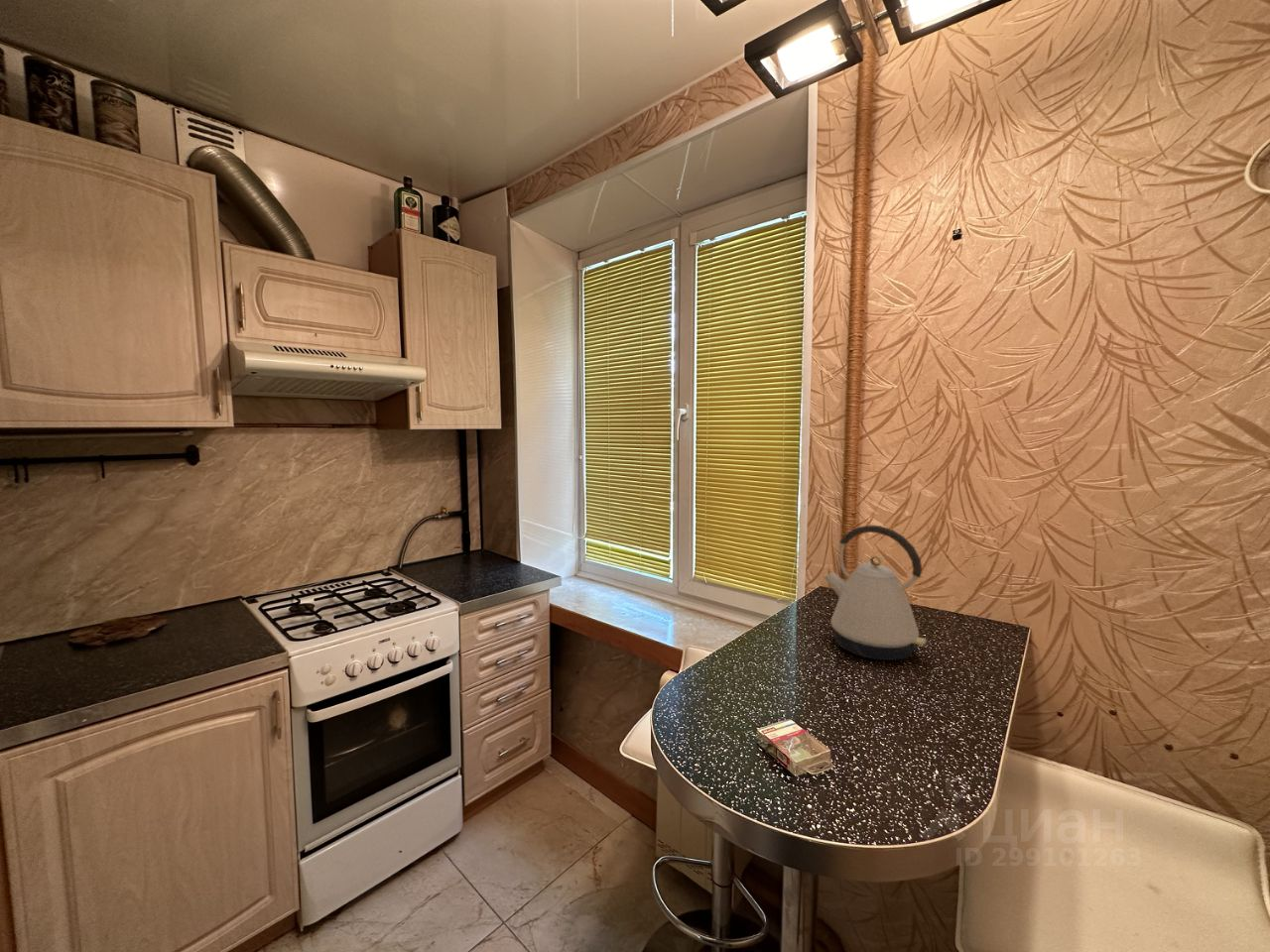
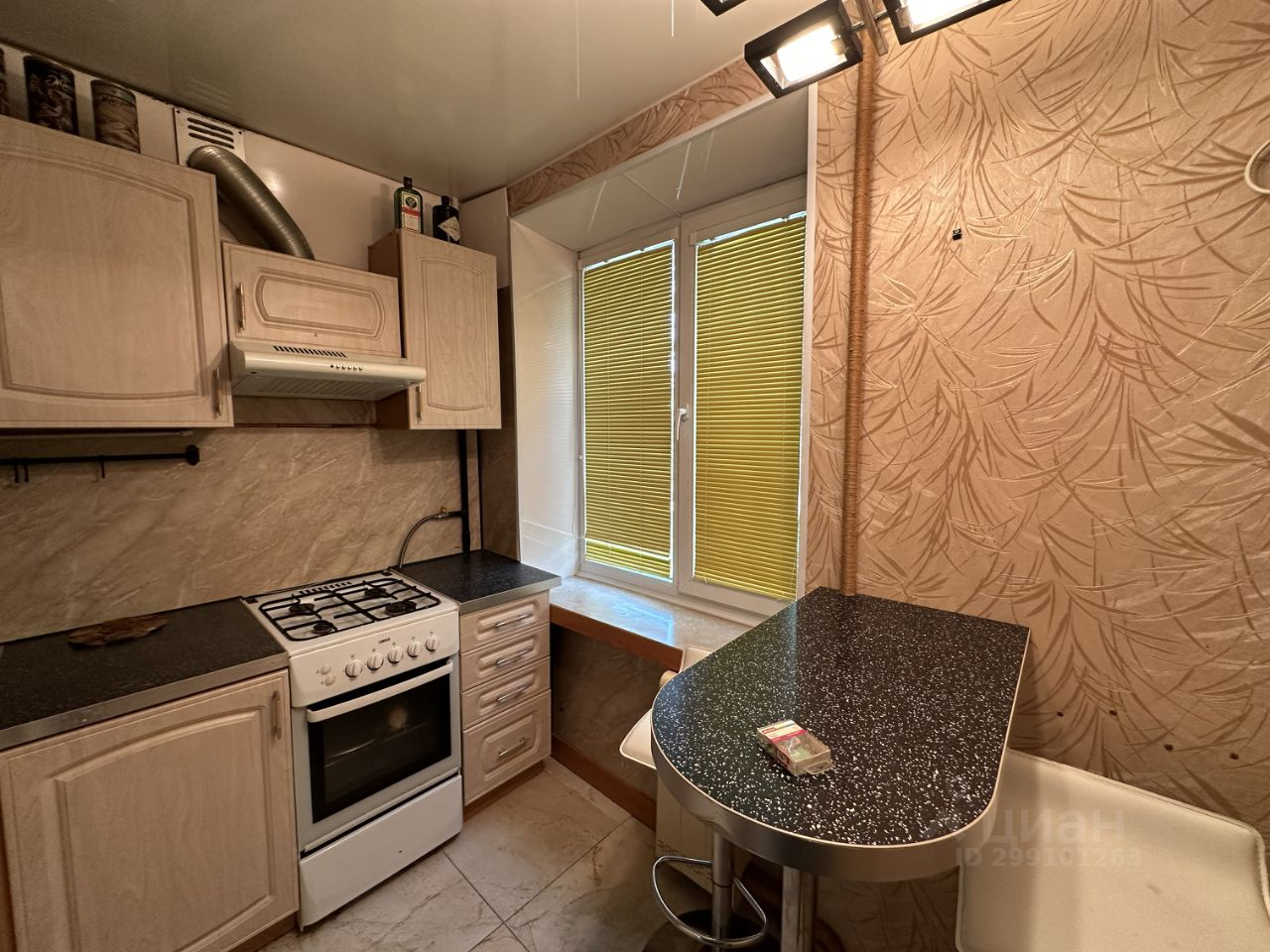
- kettle [823,525,928,661]
